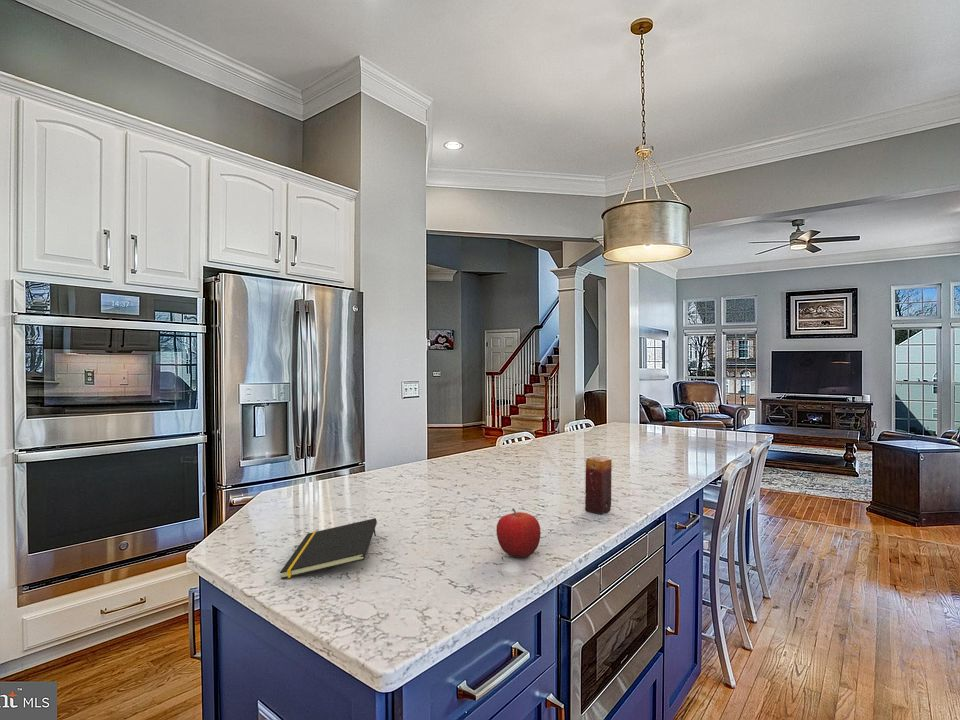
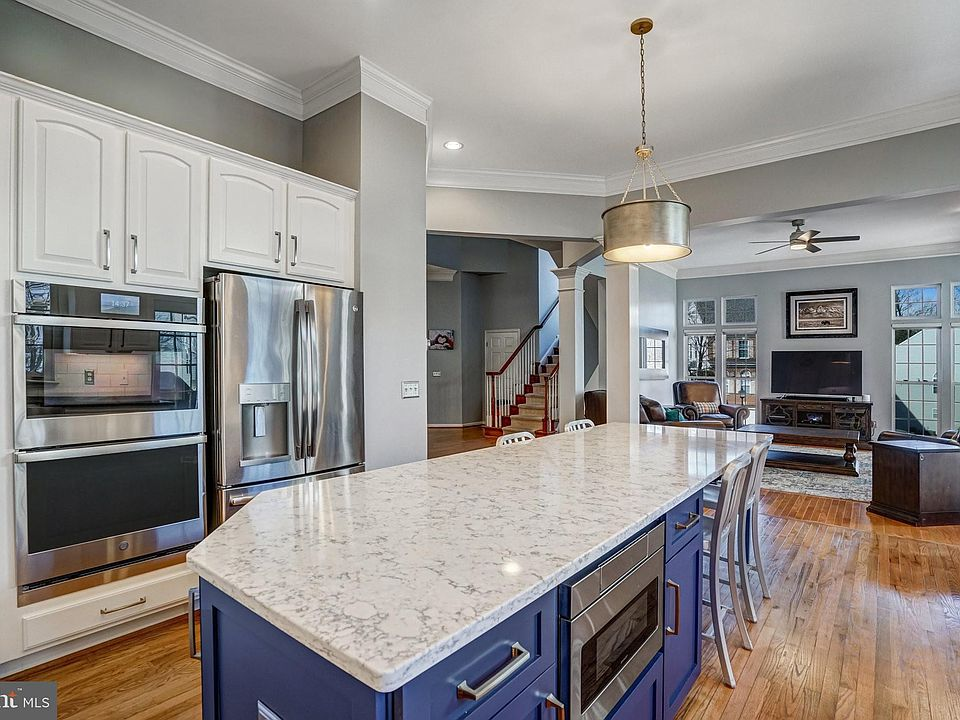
- candle [584,456,613,515]
- fruit [495,507,542,559]
- notepad [279,517,378,580]
